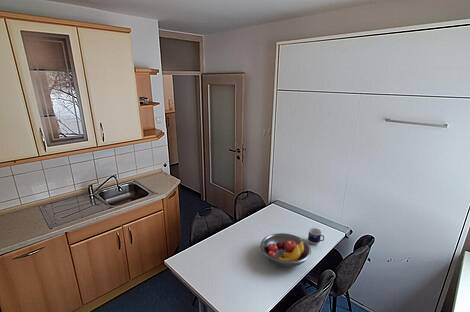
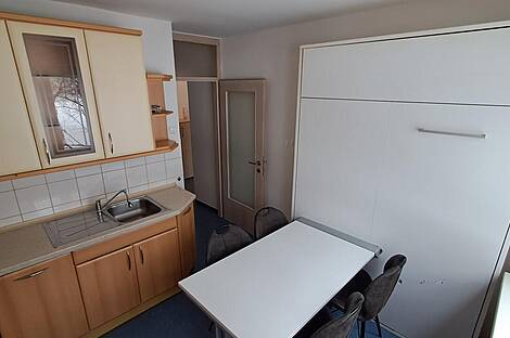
- cup [307,227,325,245]
- fruit bowl [259,232,312,268]
